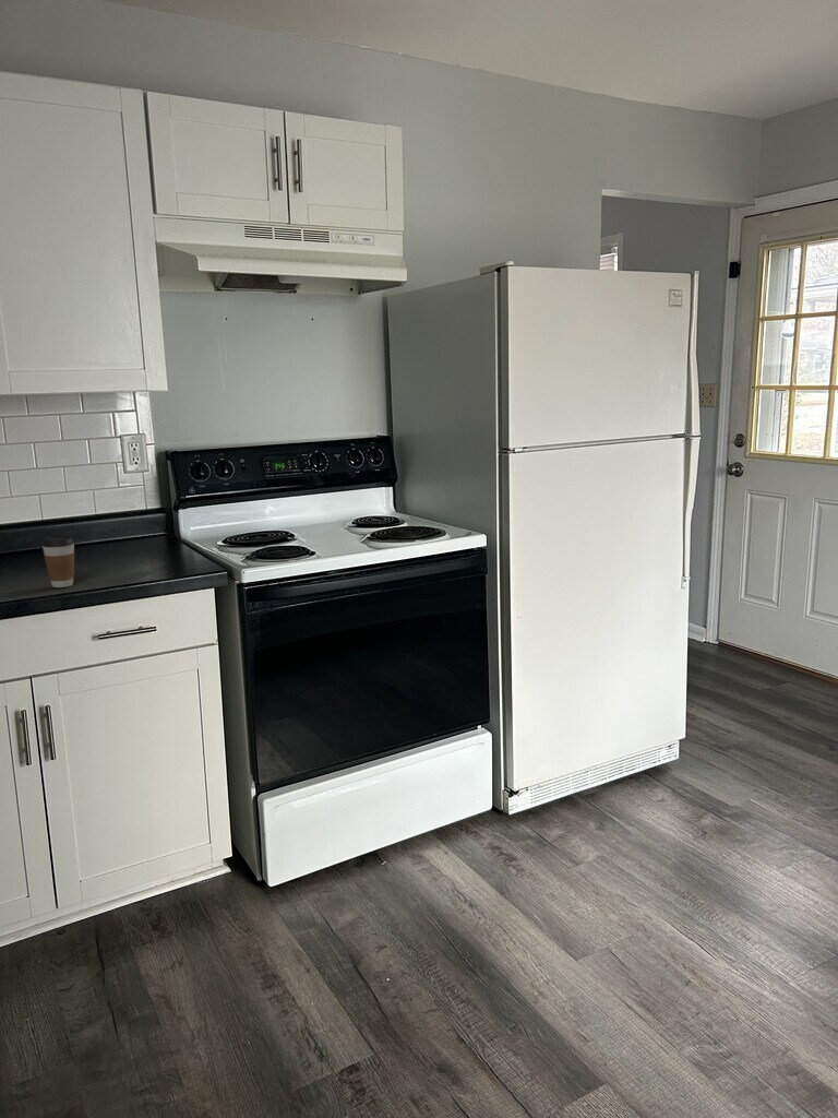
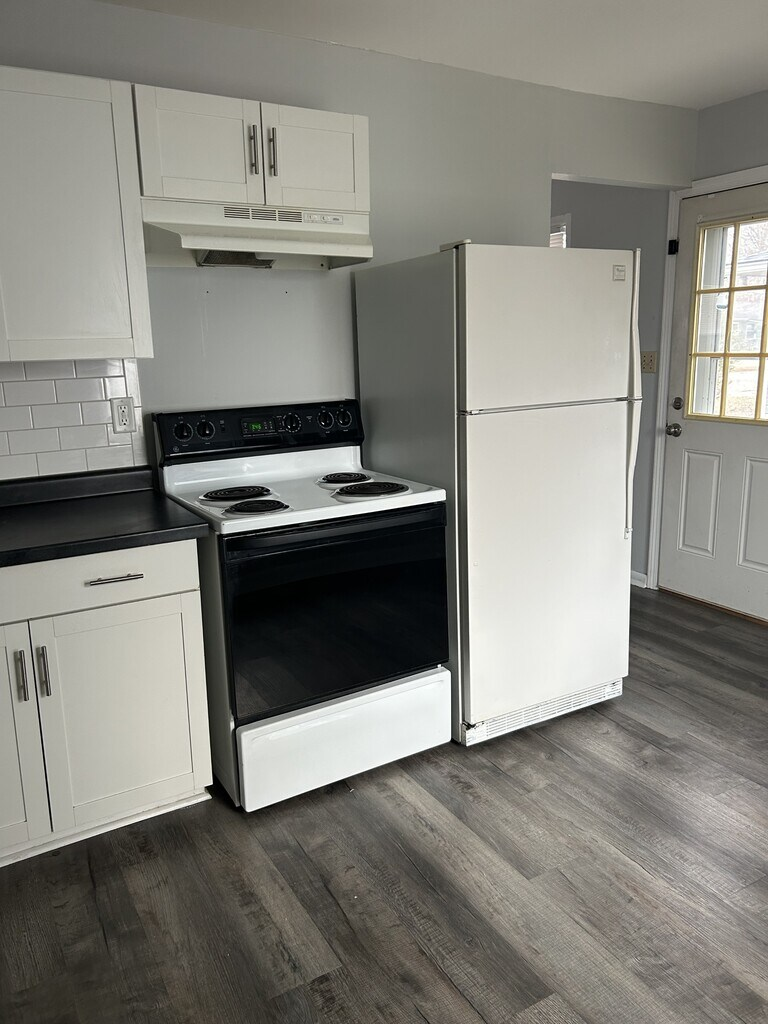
- coffee cup [40,535,75,588]
